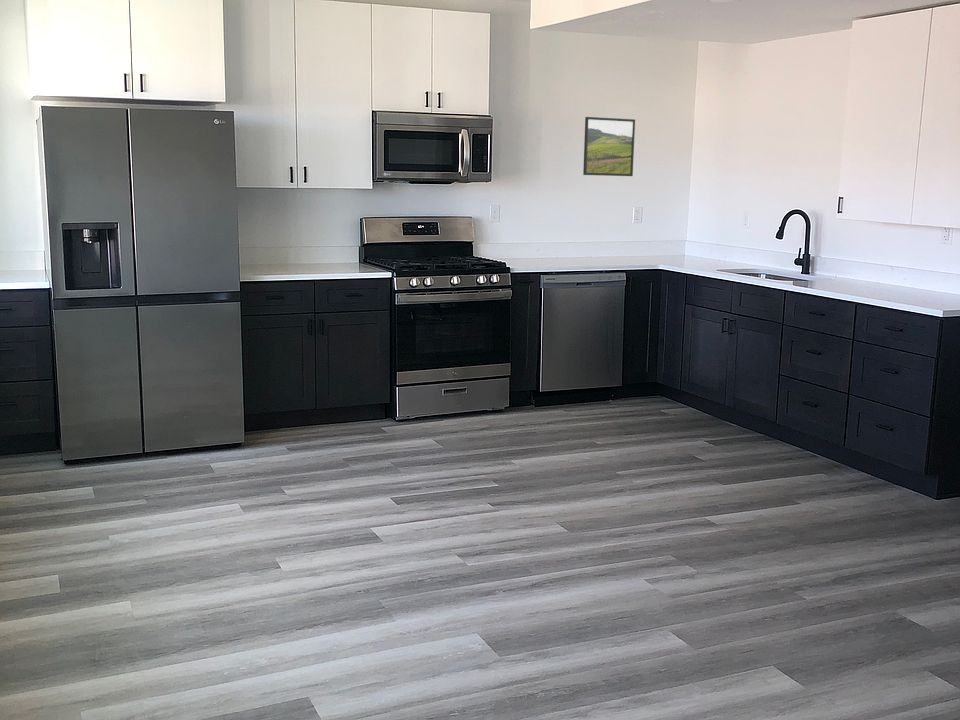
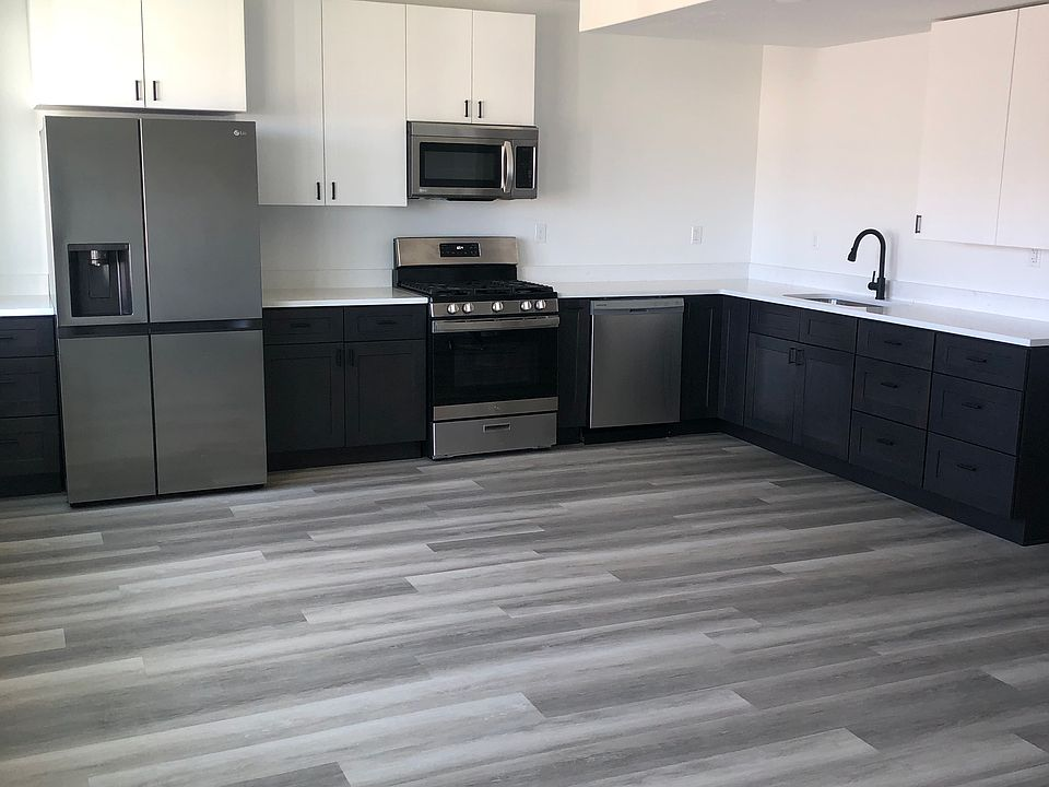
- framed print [582,116,636,177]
